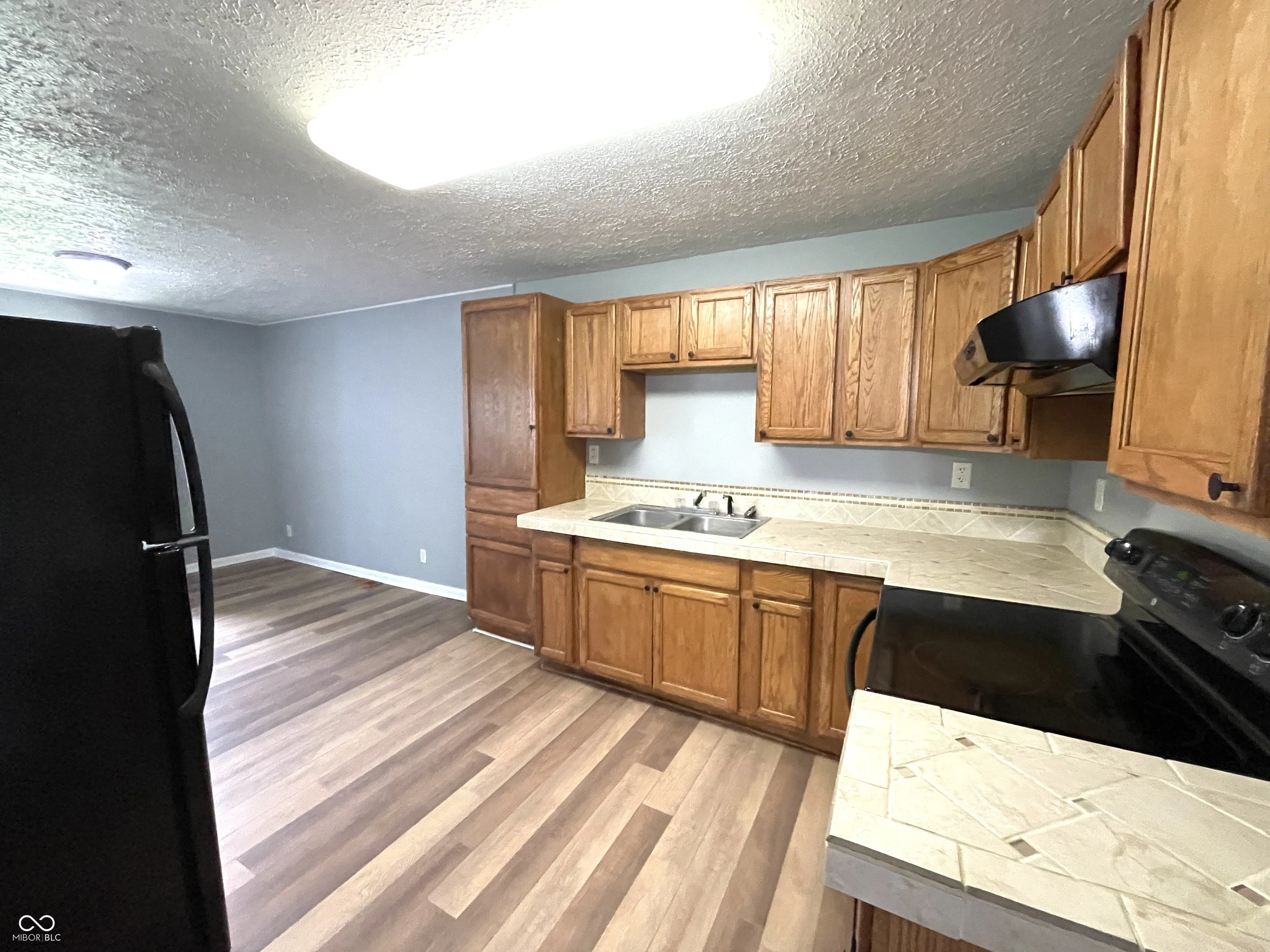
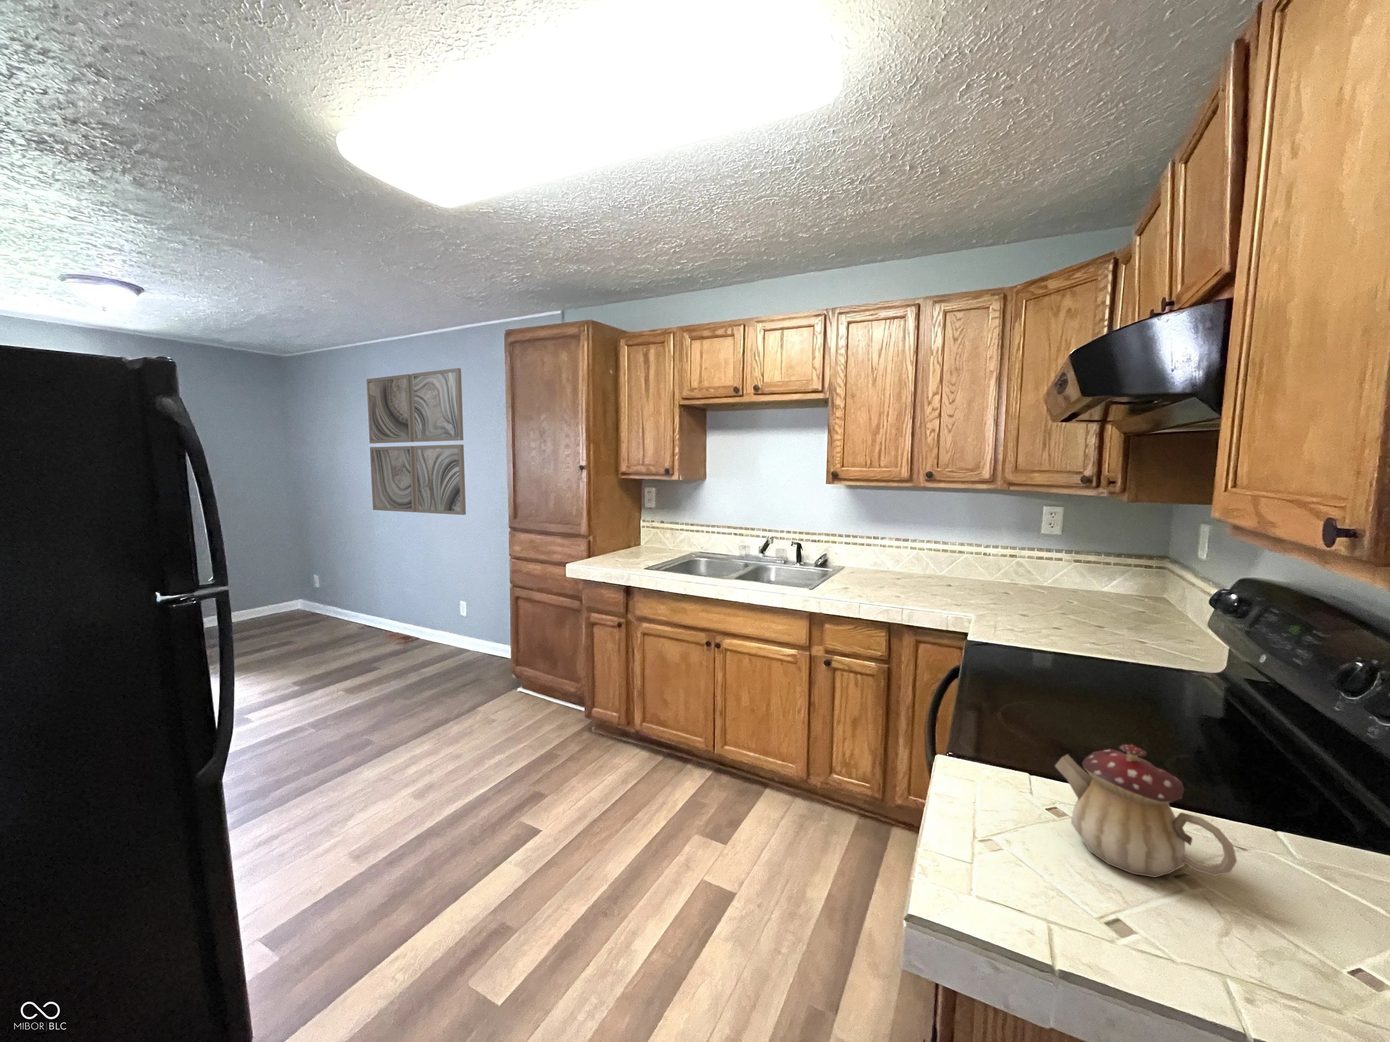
+ teapot [1054,744,1238,878]
+ wall art [366,368,466,516]
